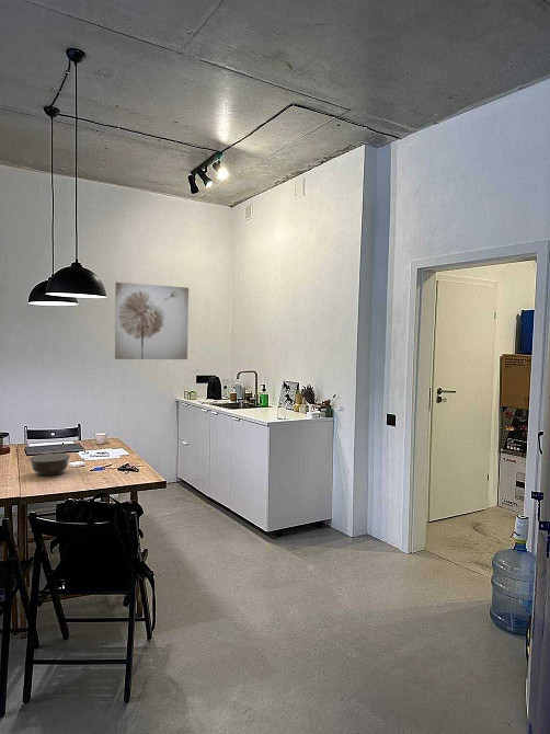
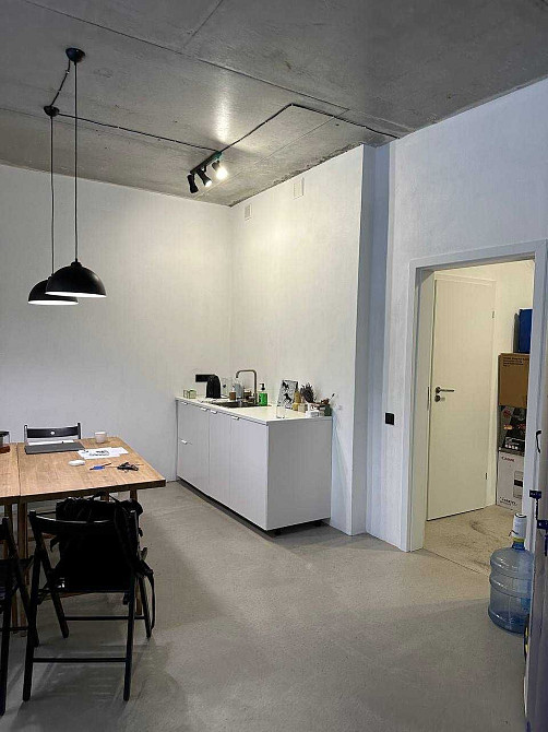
- bowl [28,452,71,477]
- wall art [114,282,190,360]
